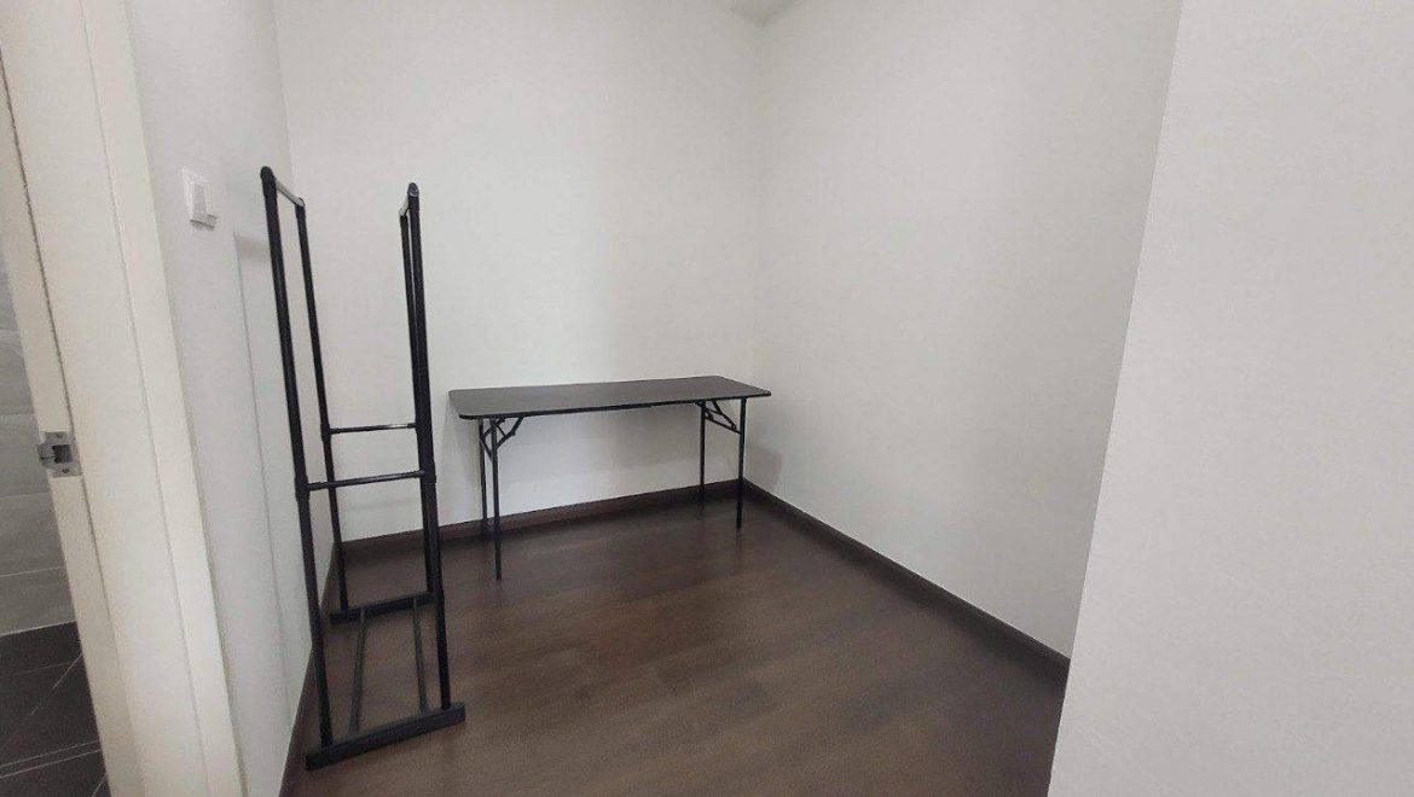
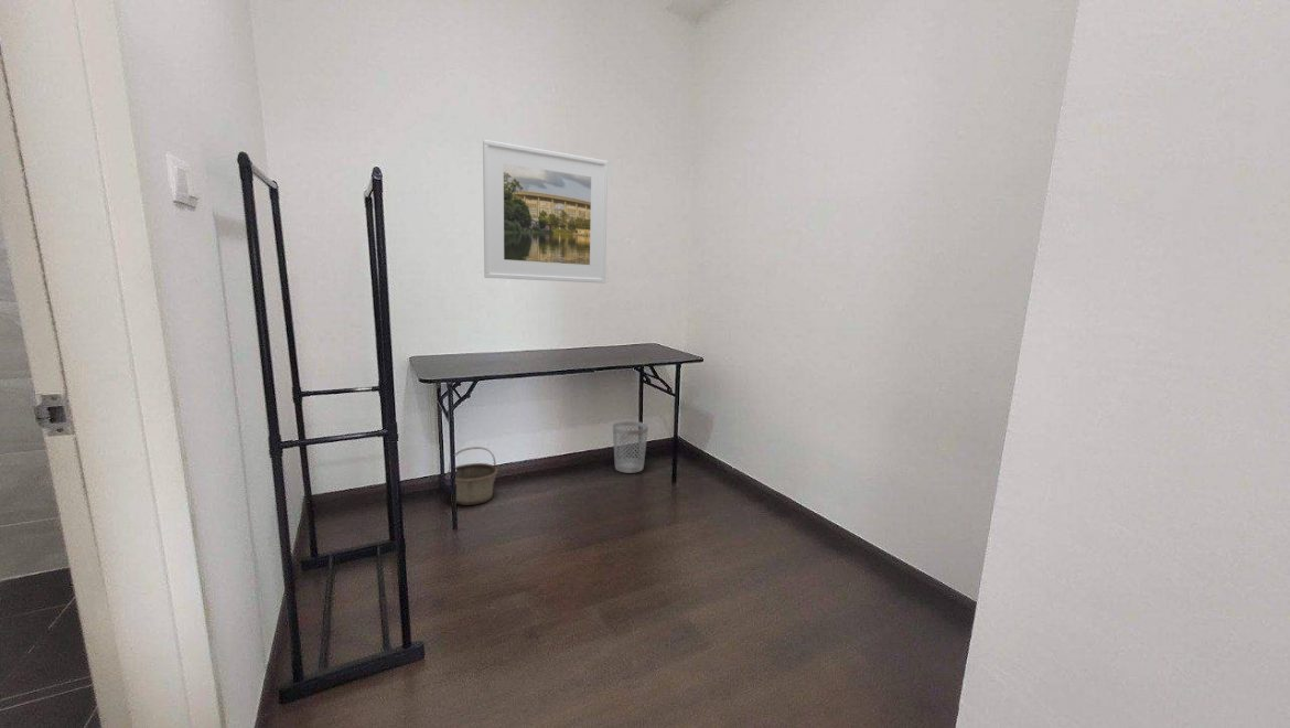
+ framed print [482,139,609,285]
+ basket [447,446,499,506]
+ wastebasket [612,420,649,474]
